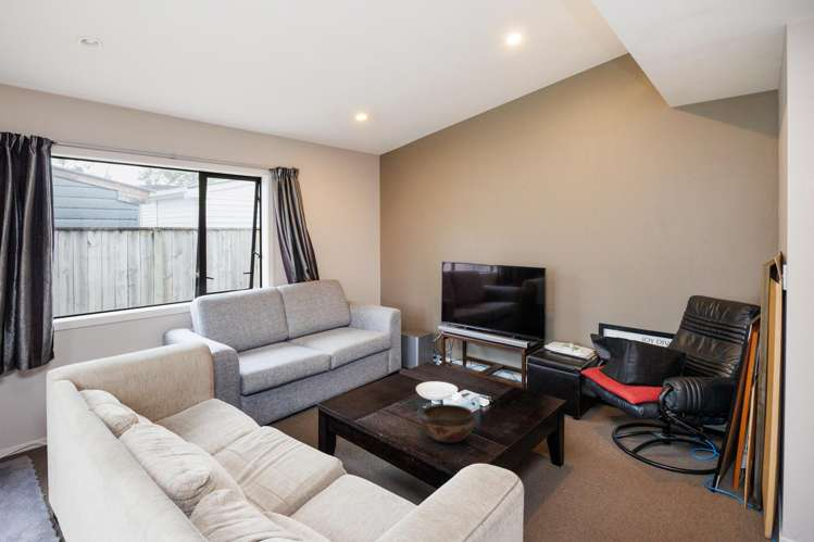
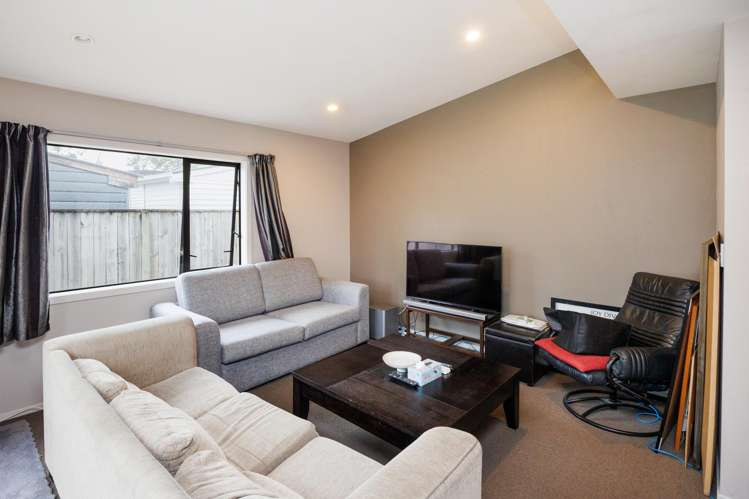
- decorative bowl [418,403,476,444]
